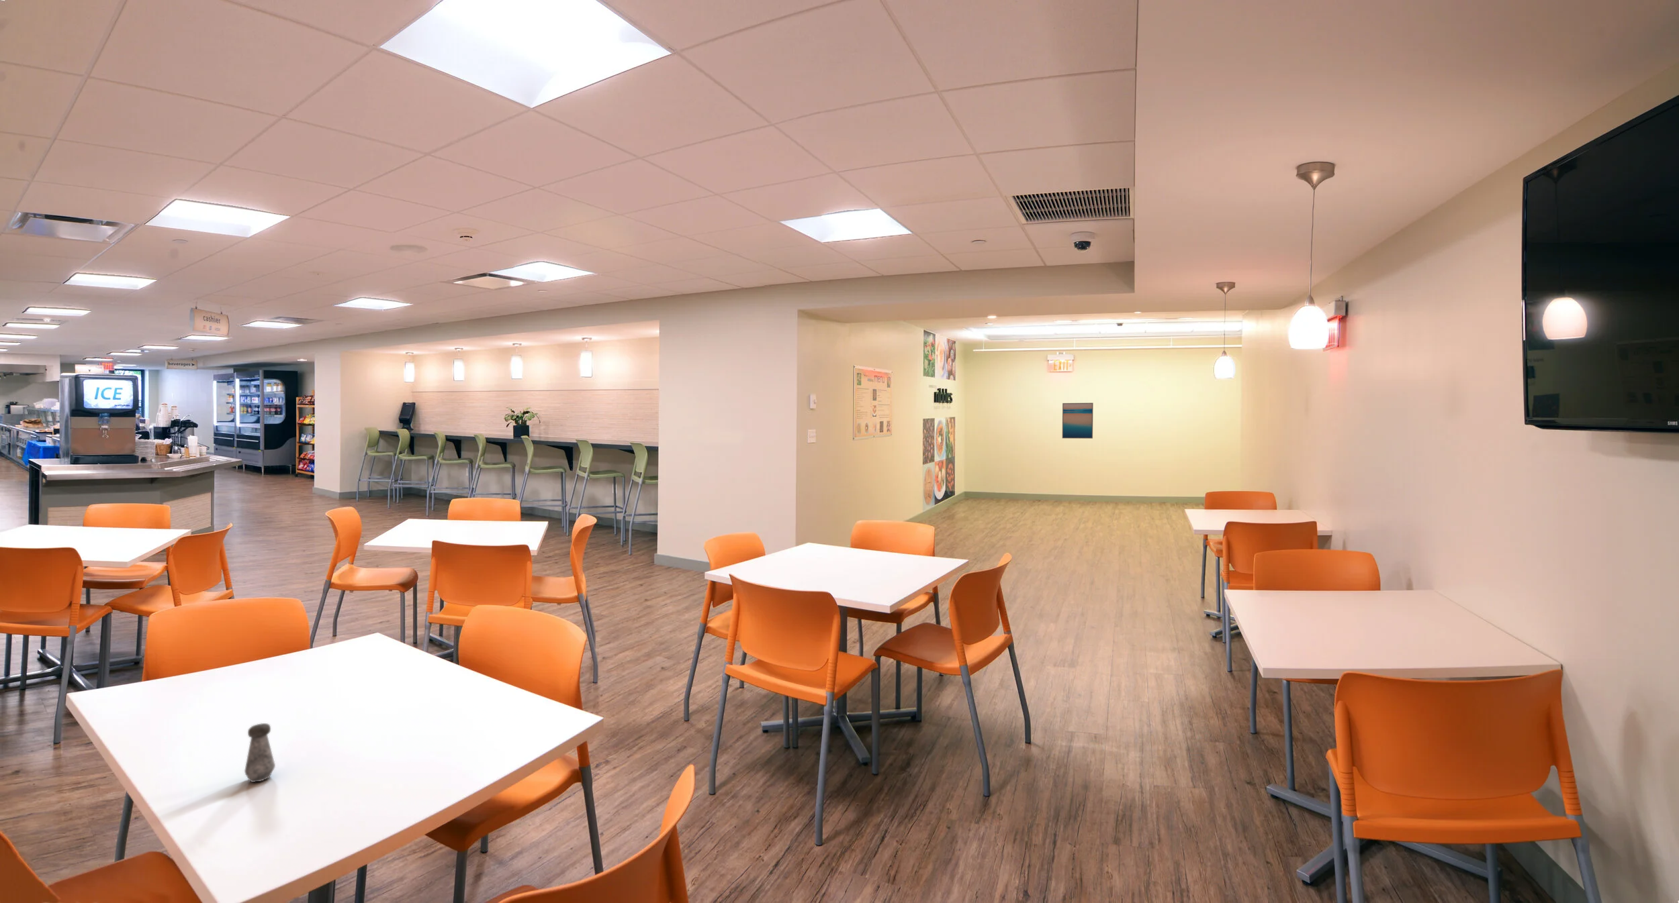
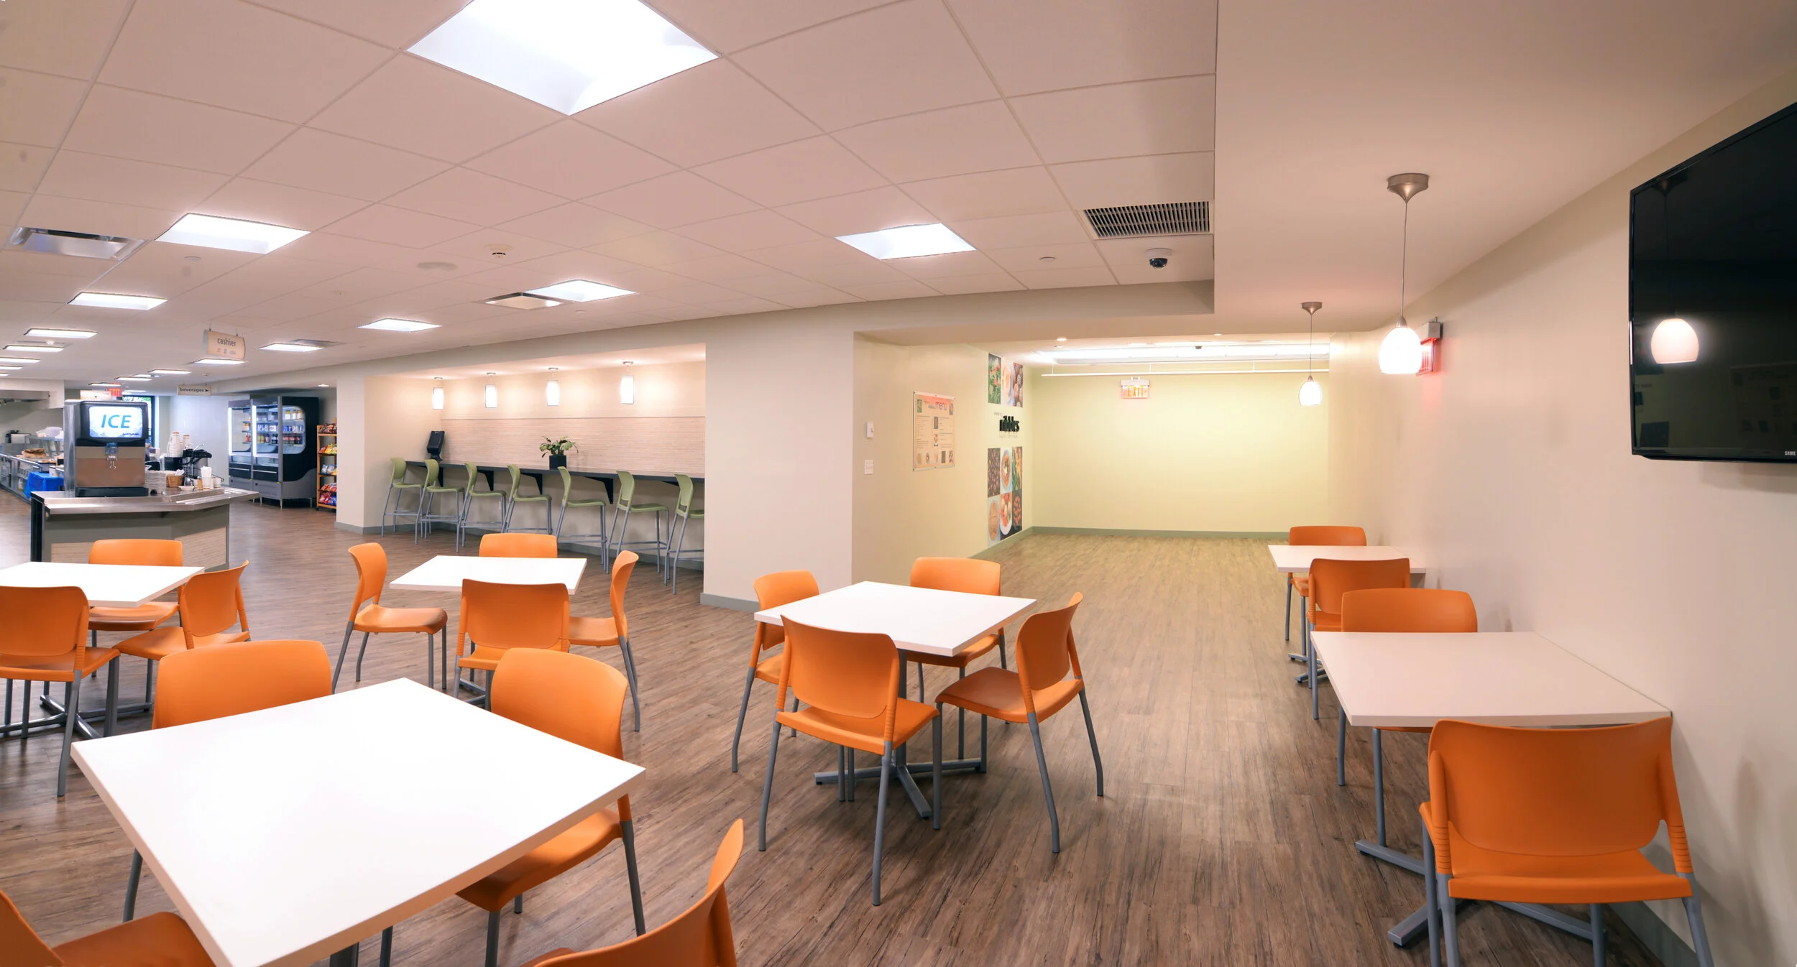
- salt shaker [244,723,276,783]
- wall art [1061,401,1094,439]
